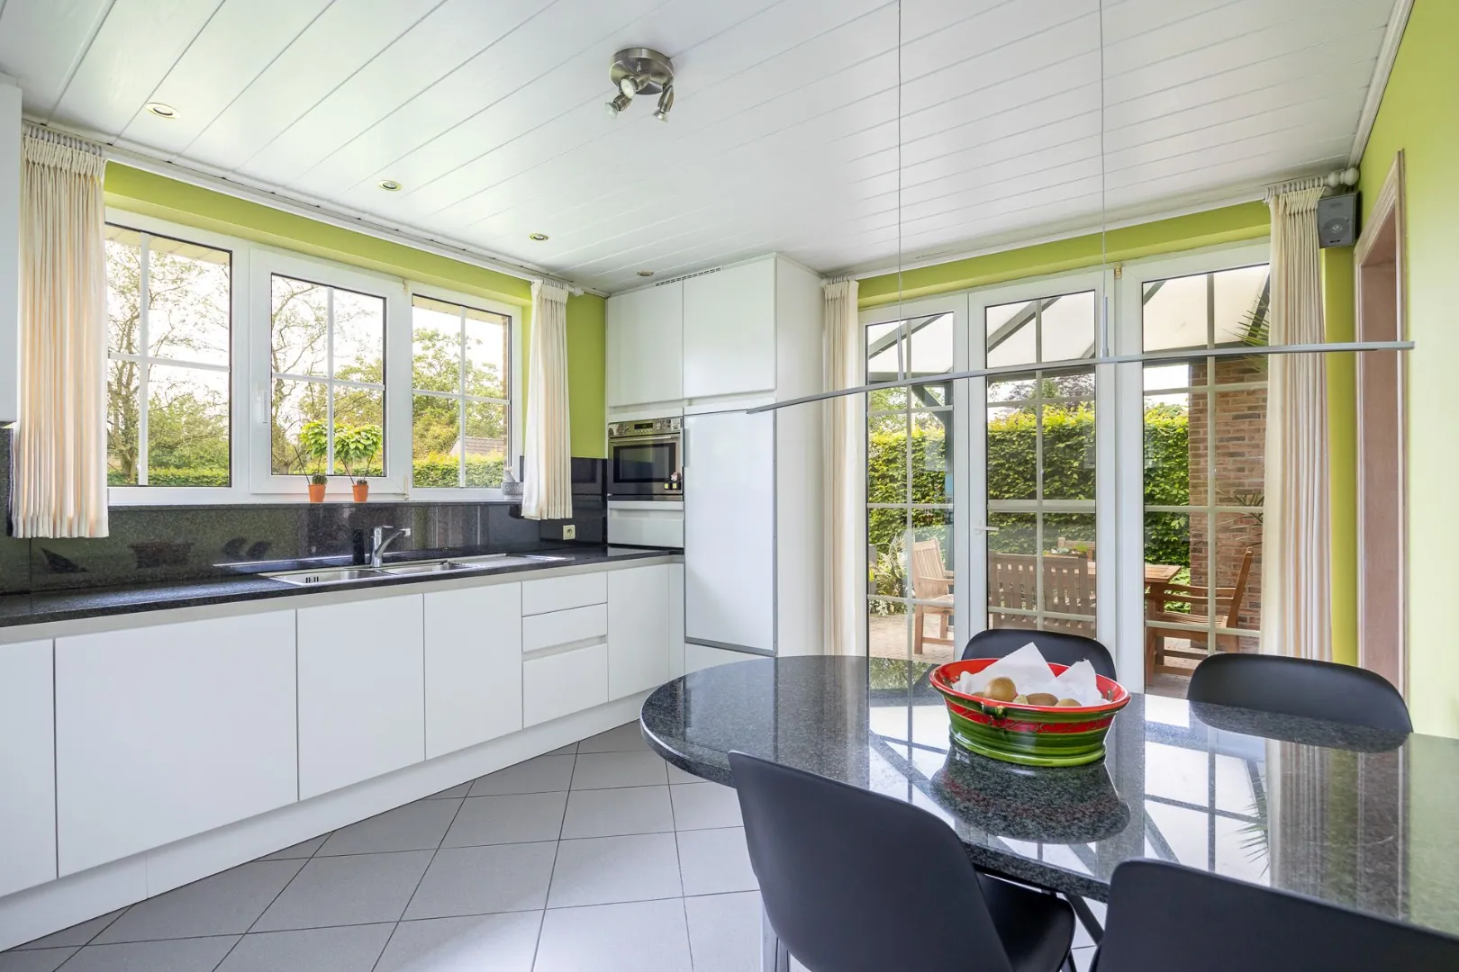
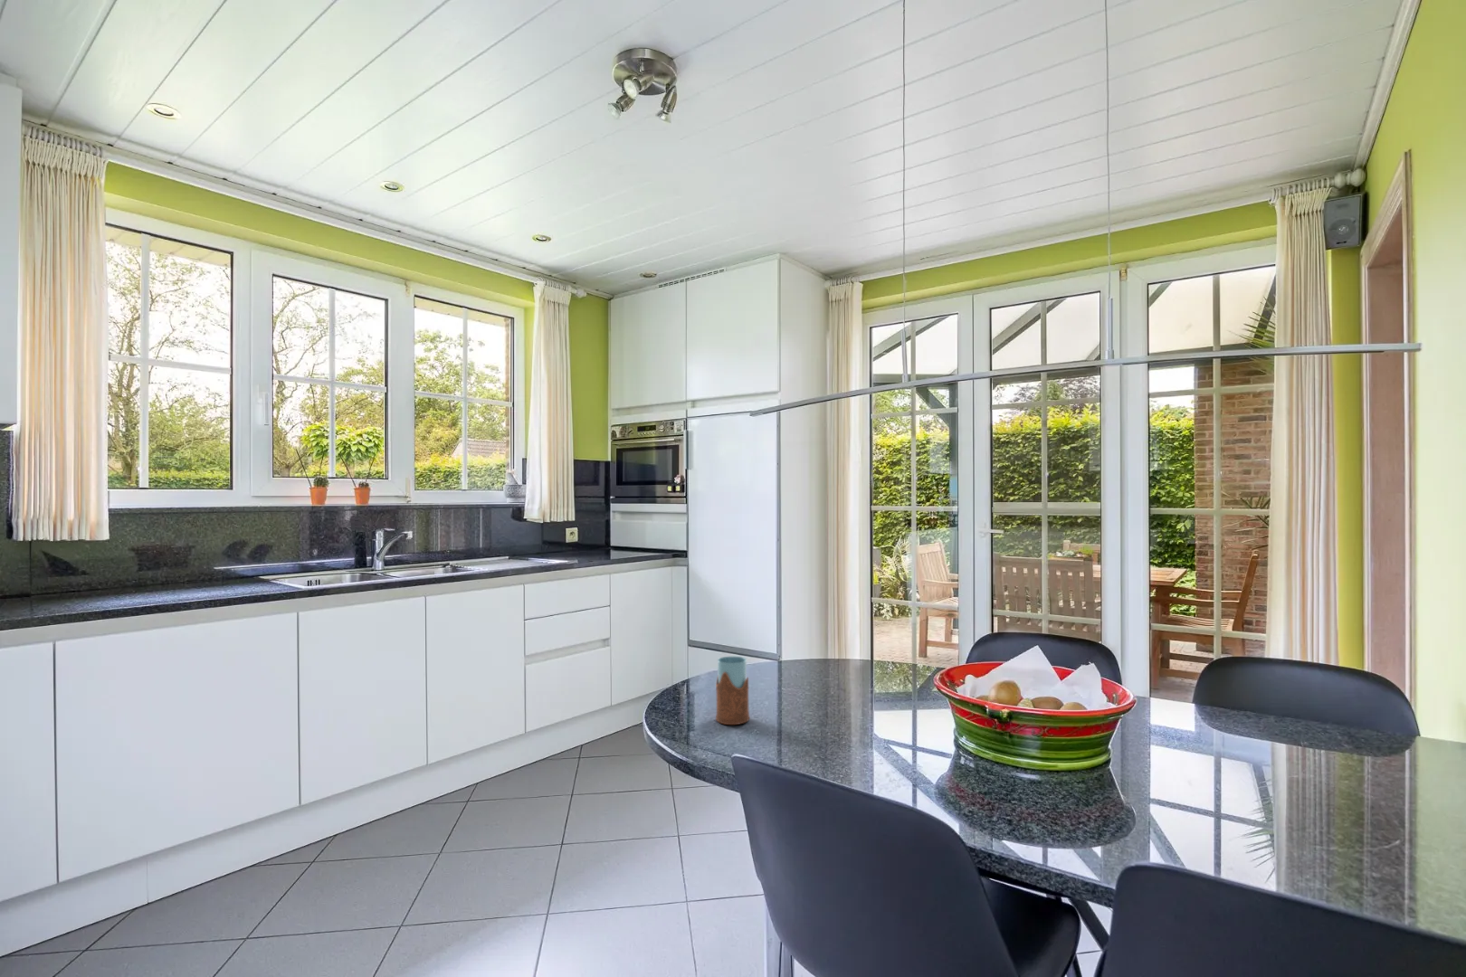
+ drinking glass [714,655,750,725]
